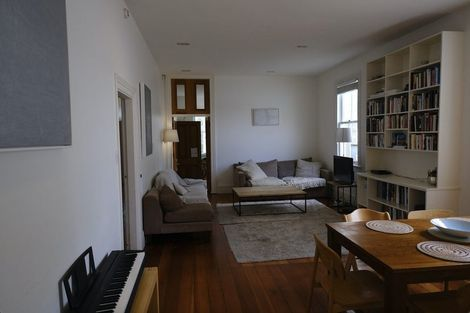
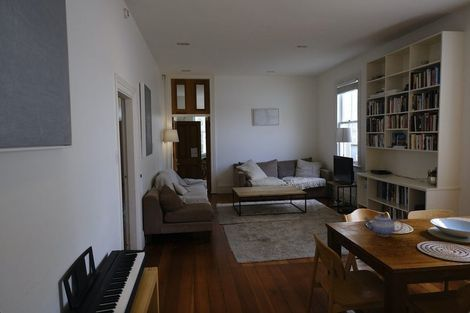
+ teapot [362,212,404,237]
